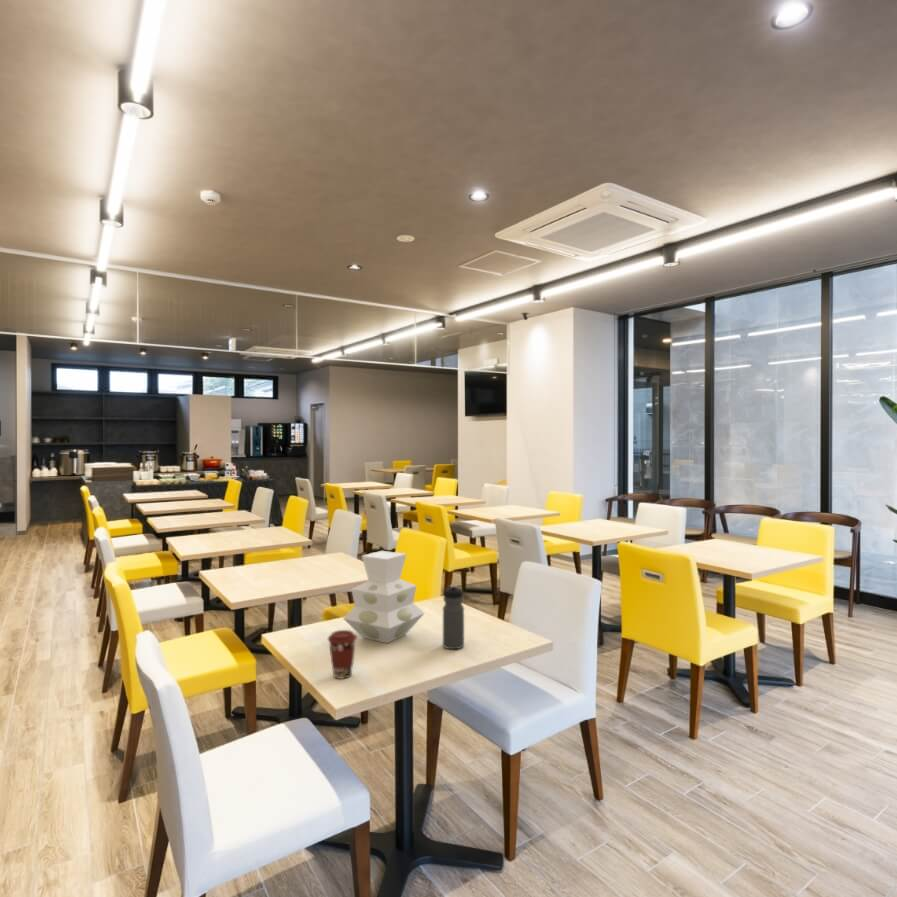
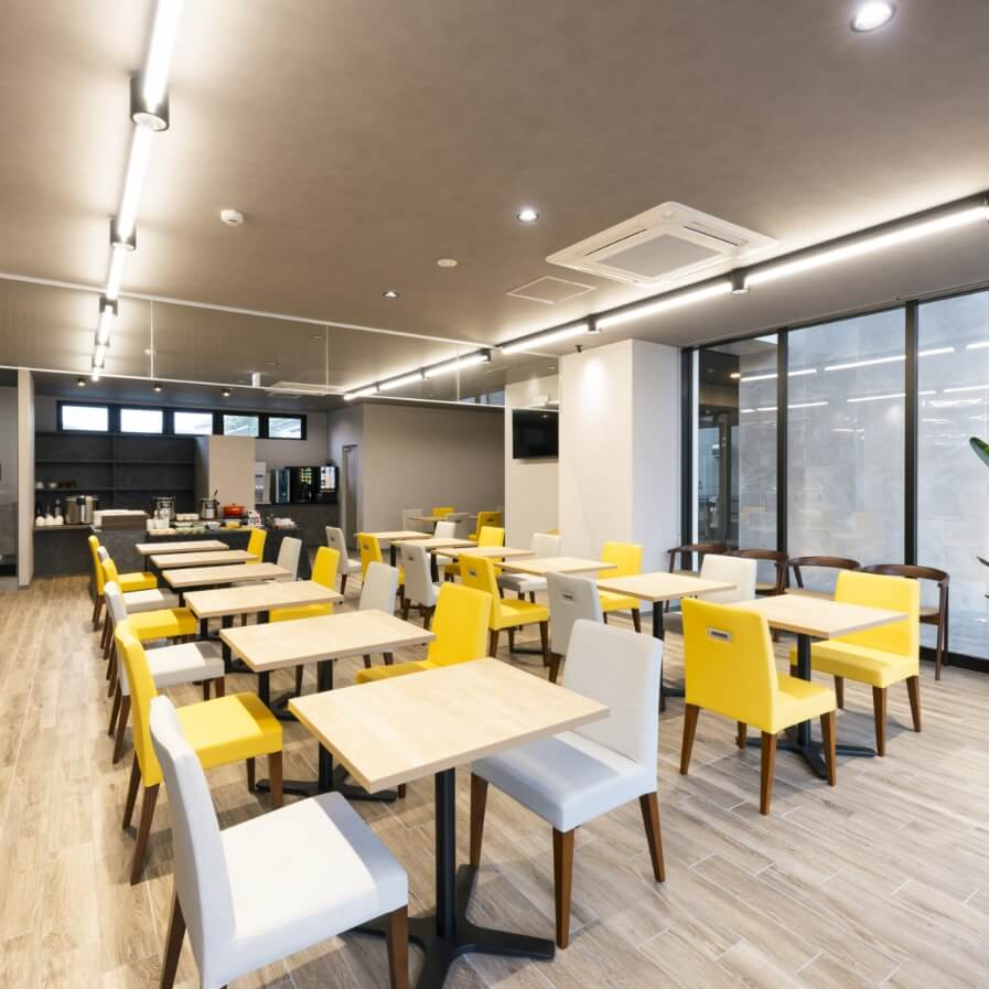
- vase [342,550,425,644]
- water bottle [442,584,465,650]
- coffee cup [327,629,358,680]
